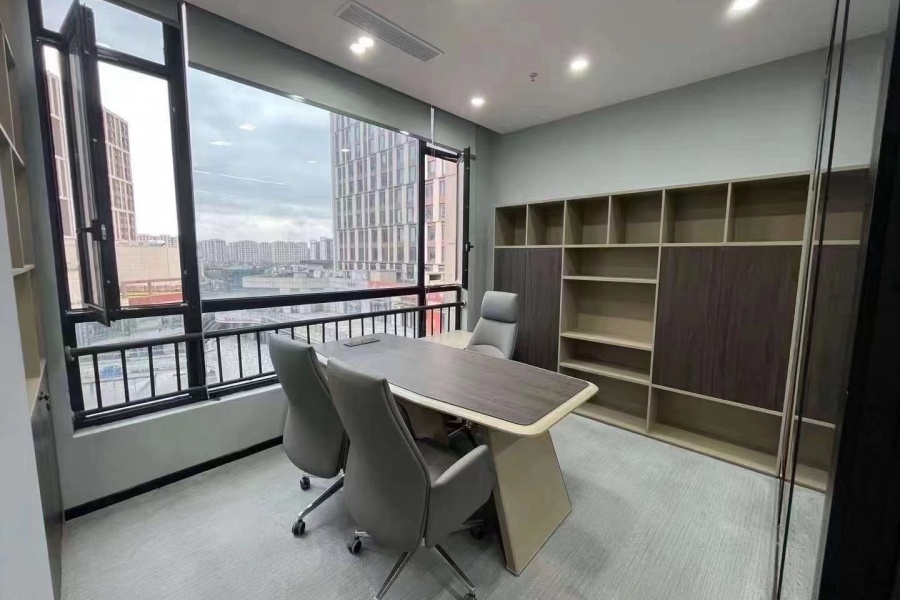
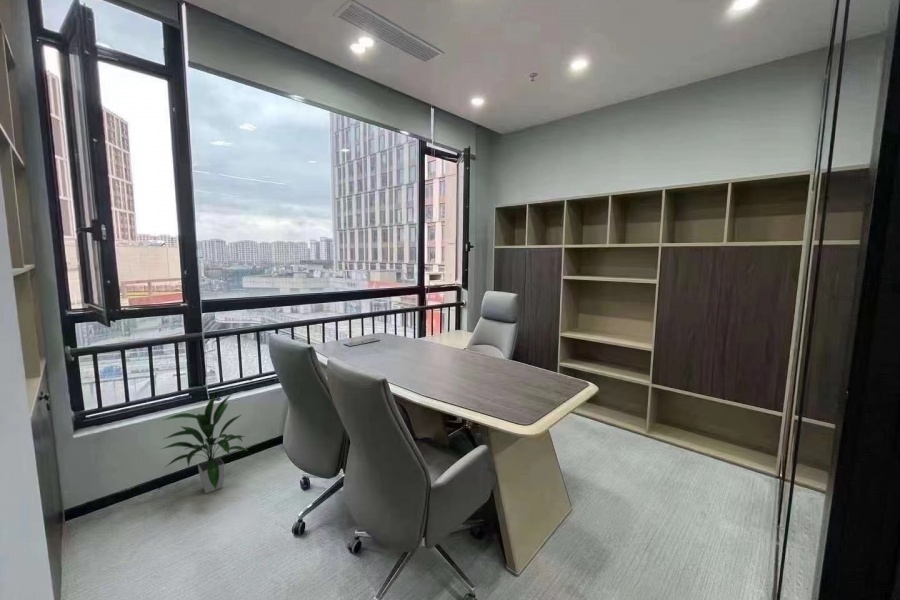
+ indoor plant [161,393,250,494]
